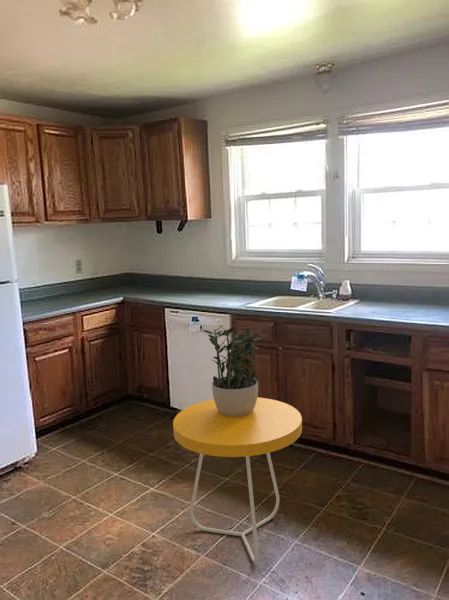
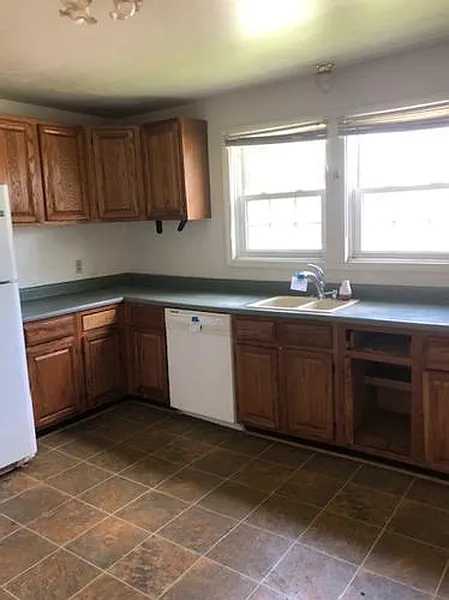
- side table [172,396,303,564]
- potted plant [201,324,267,417]
